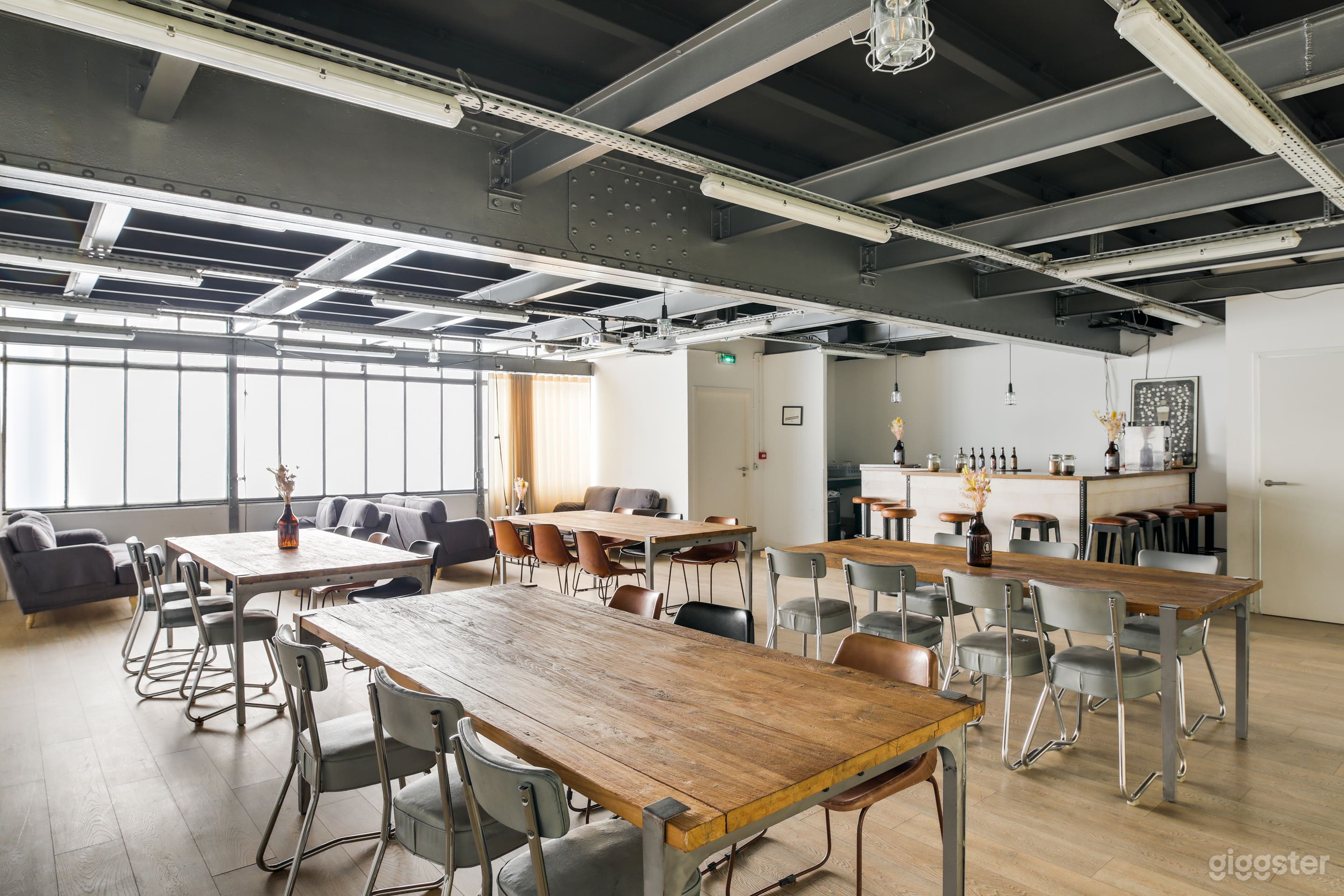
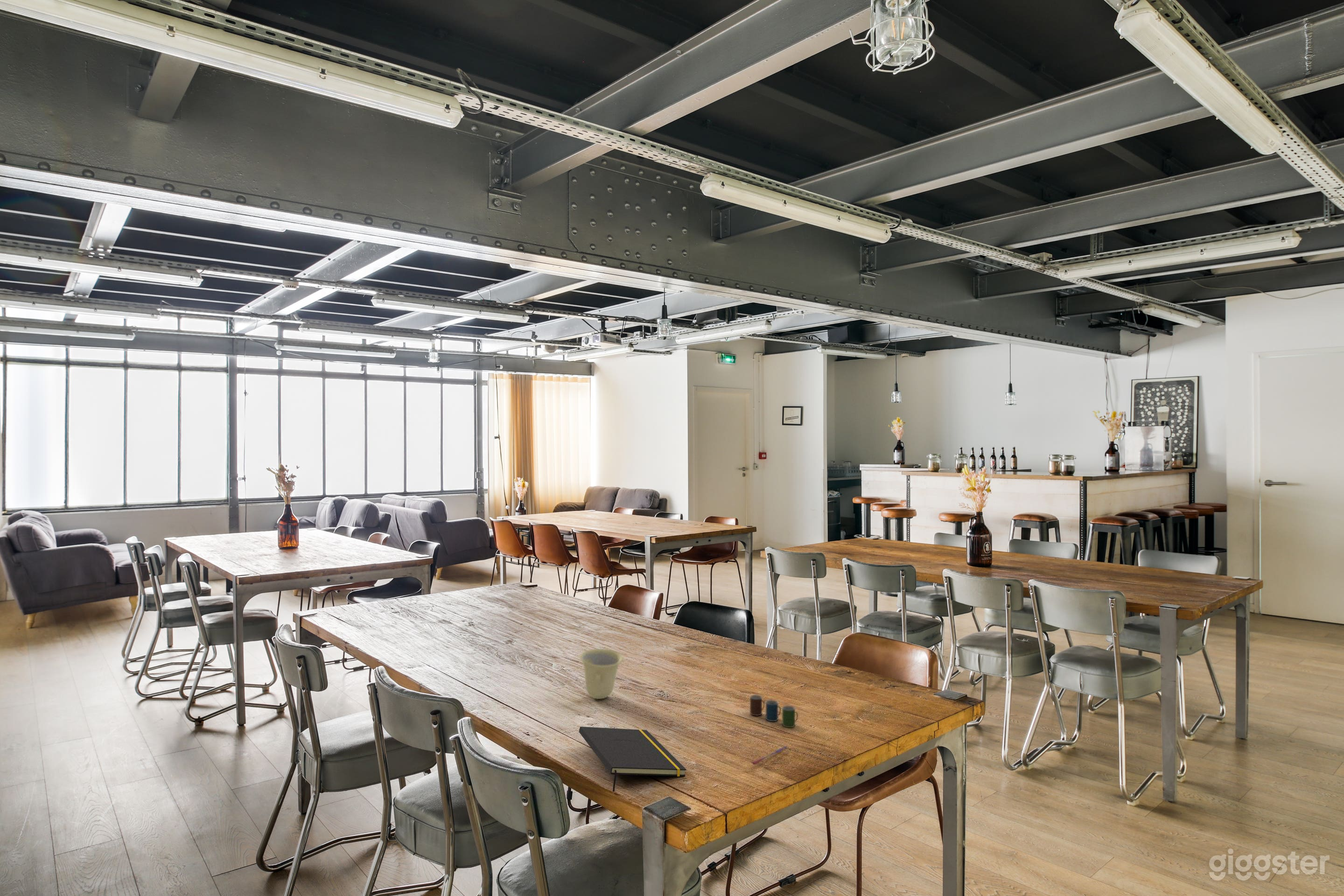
+ pen [751,745,789,765]
+ cup [579,648,623,700]
+ cup [749,694,798,728]
+ notepad [579,726,687,792]
